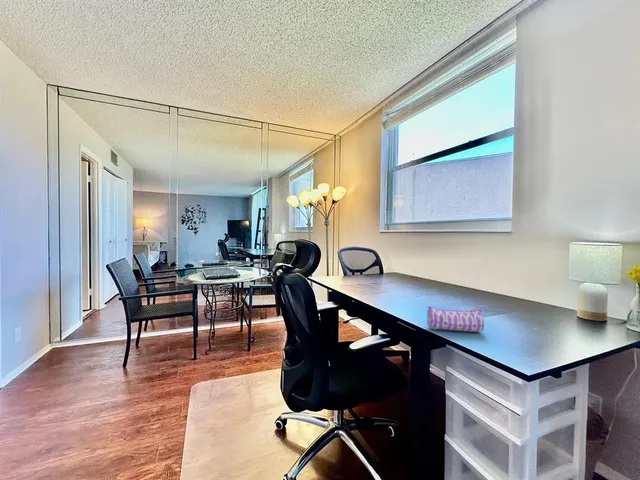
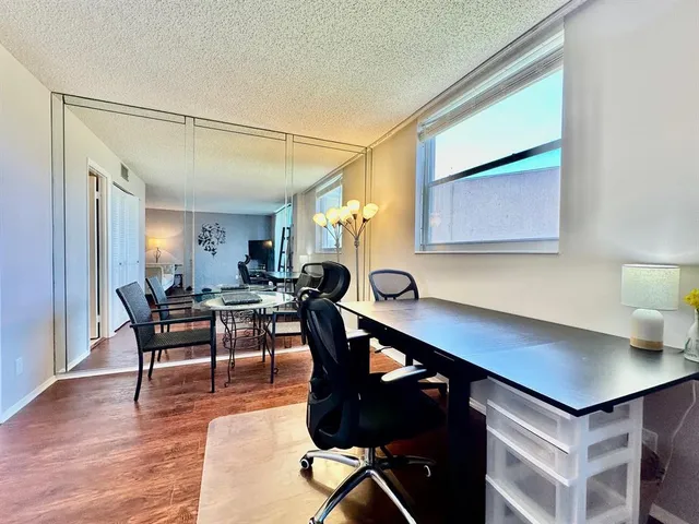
- pencil case [426,305,485,333]
